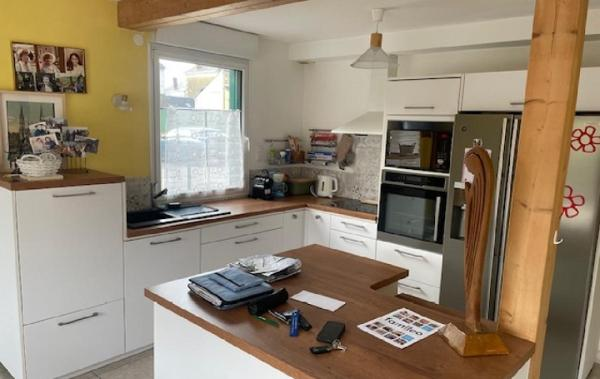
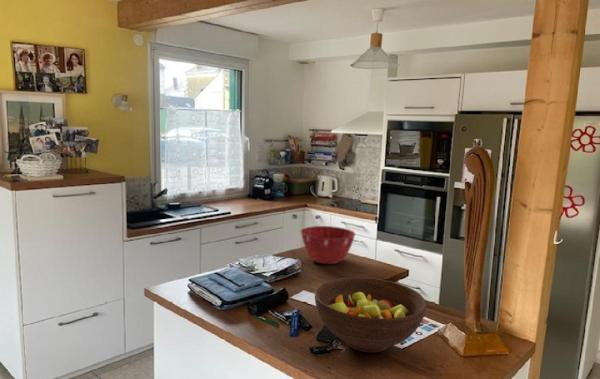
+ fruit bowl [314,276,427,354]
+ mixing bowl [299,225,357,265]
